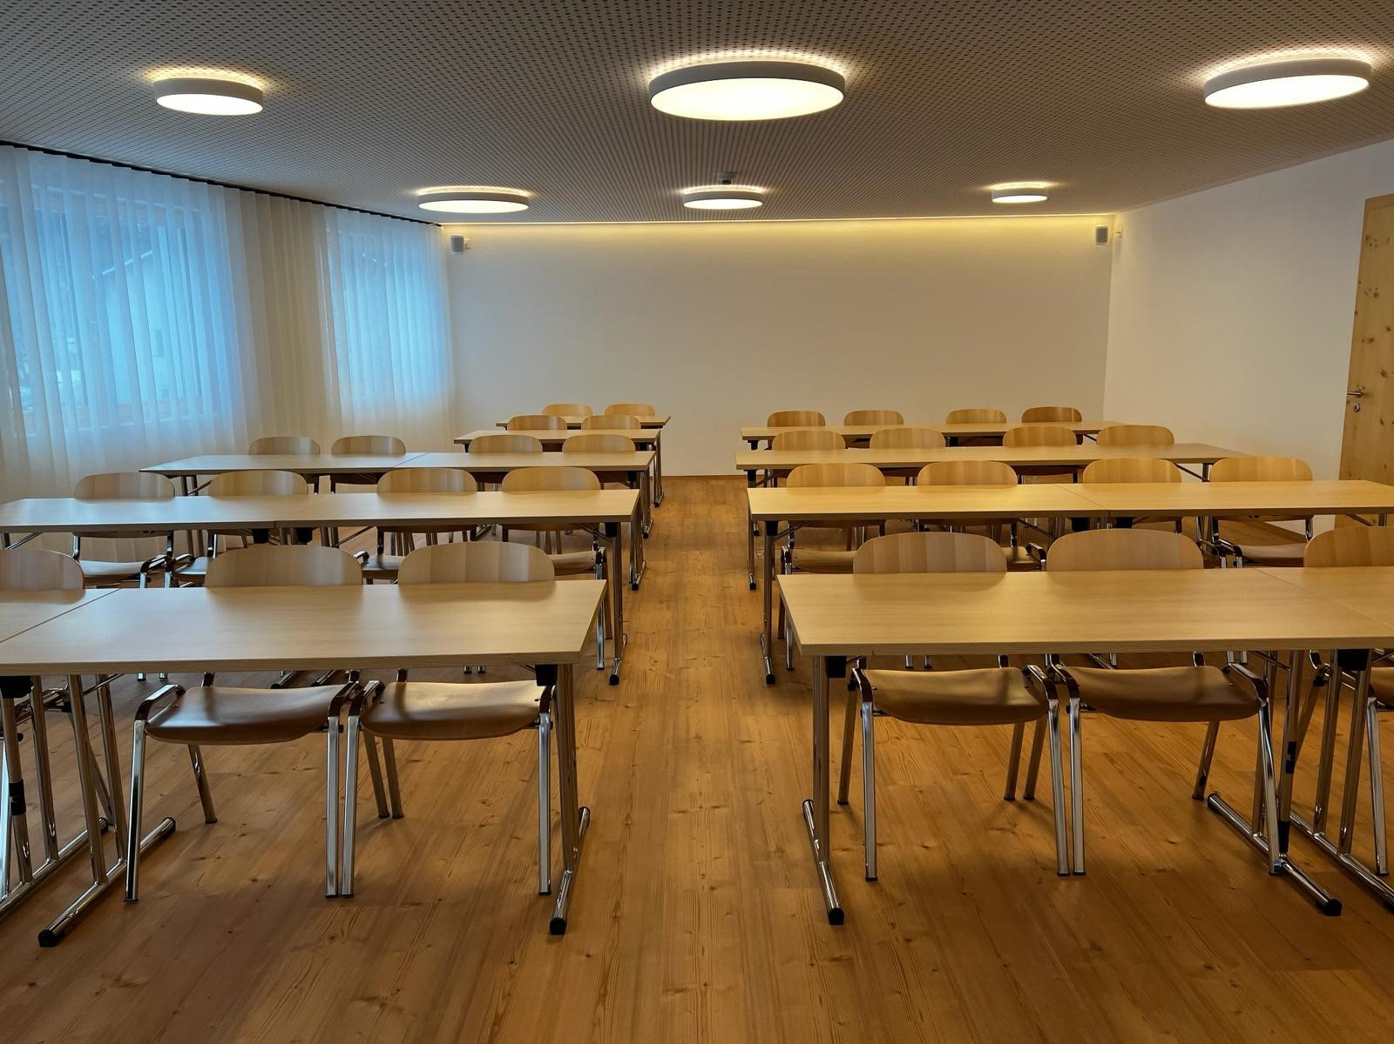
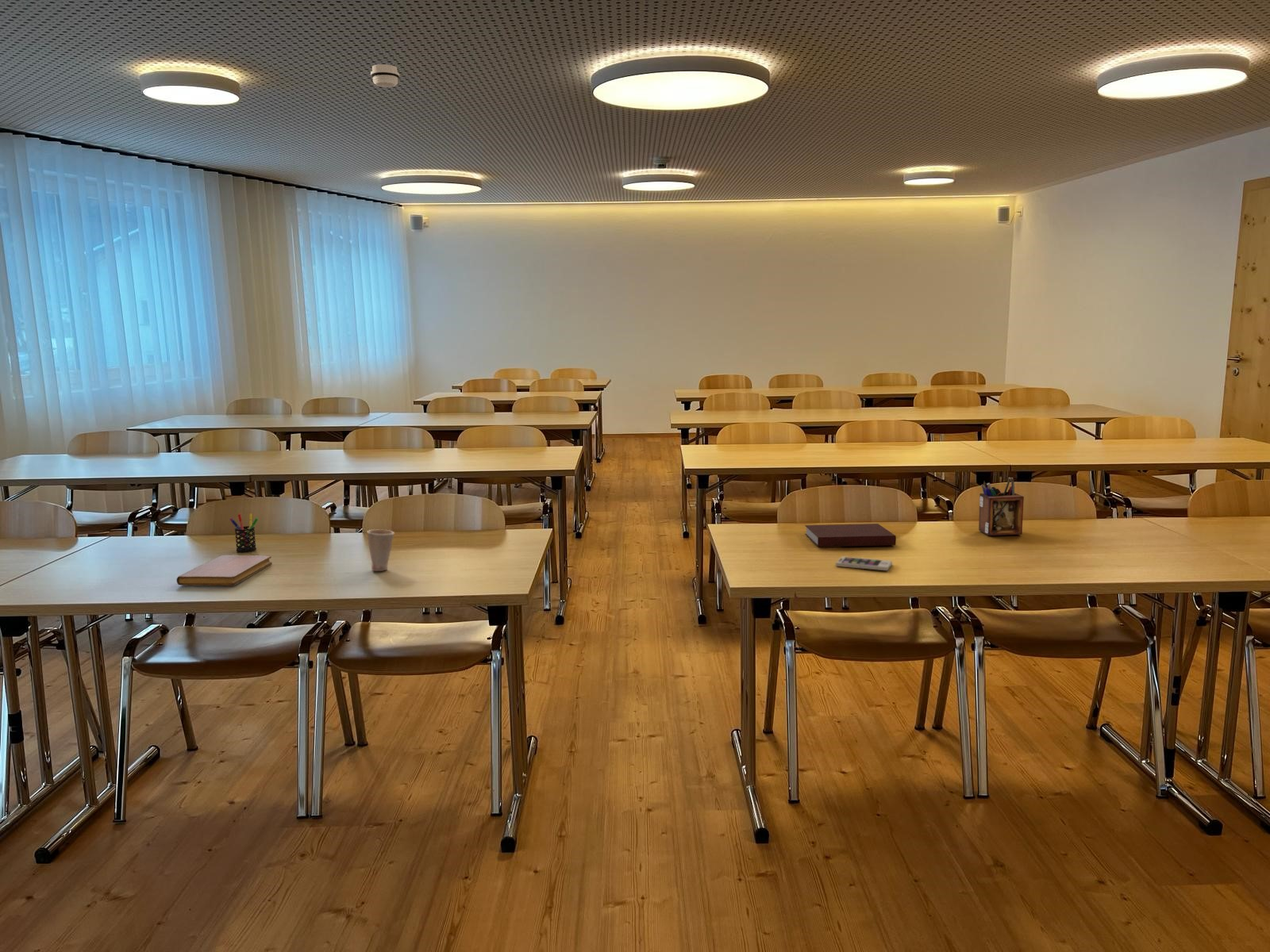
+ desk organizer [978,478,1025,536]
+ cup [366,528,395,572]
+ pen holder [229,512,259,553]
+ notebook [804,523,897,547]
+ notebook [176,555,273,586]
+ smoke detector [370,63,400,88]
+ smartphone [835,555,893,571]
